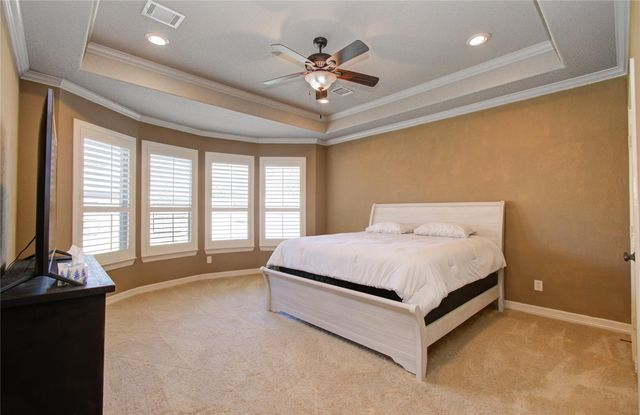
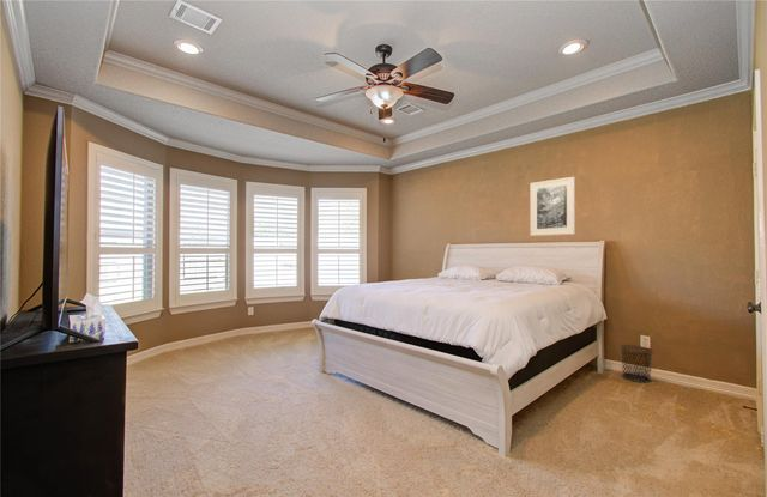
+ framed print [529,176,576,237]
+ waste bin [618,344,654,383]
